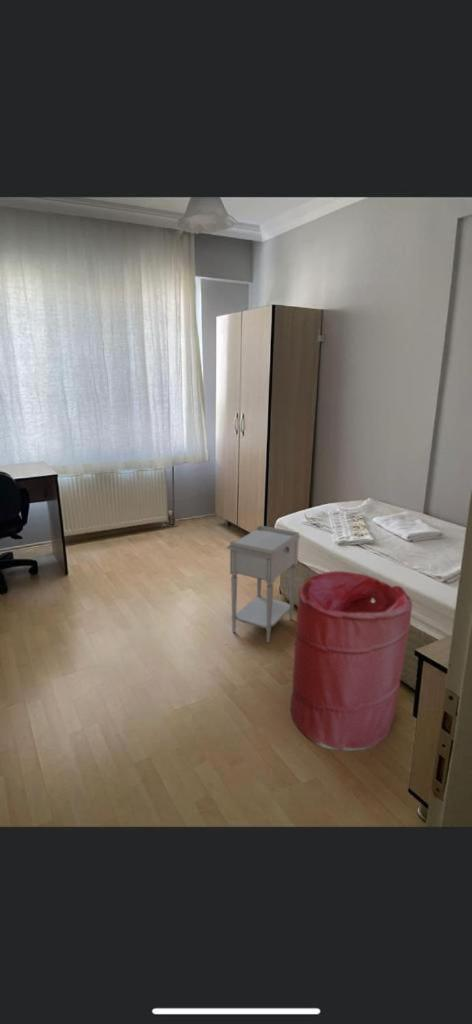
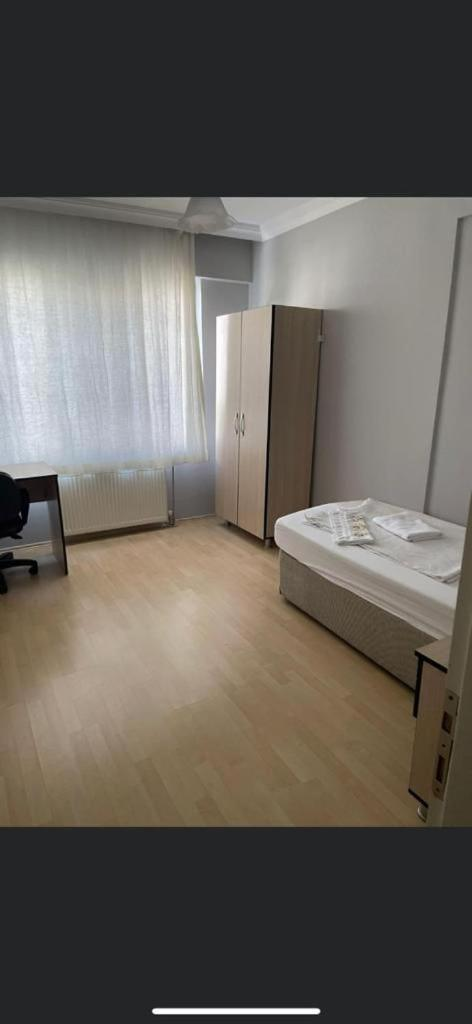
- laundry hamper [290,570,413,752]
- nightstand [226,524,301,644]
